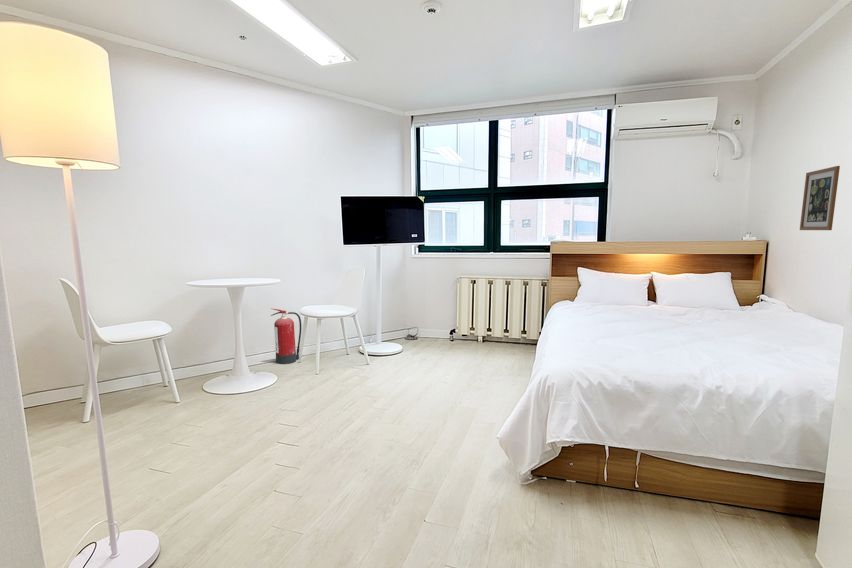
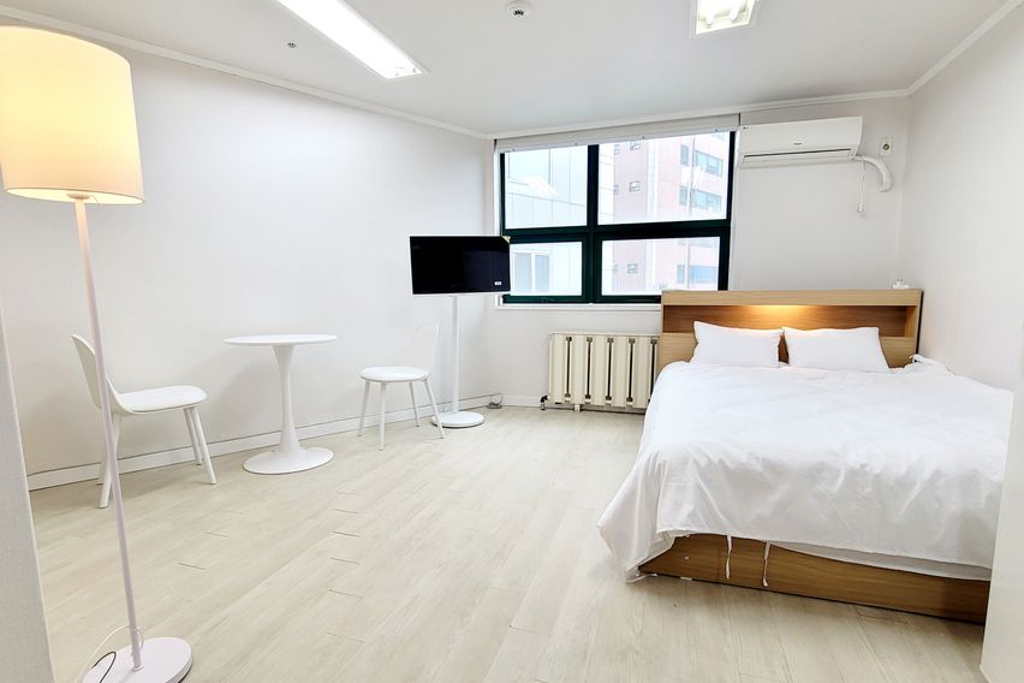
- wall art [799,165,841,231]
- fire extinguisher [270,307,302,365]
